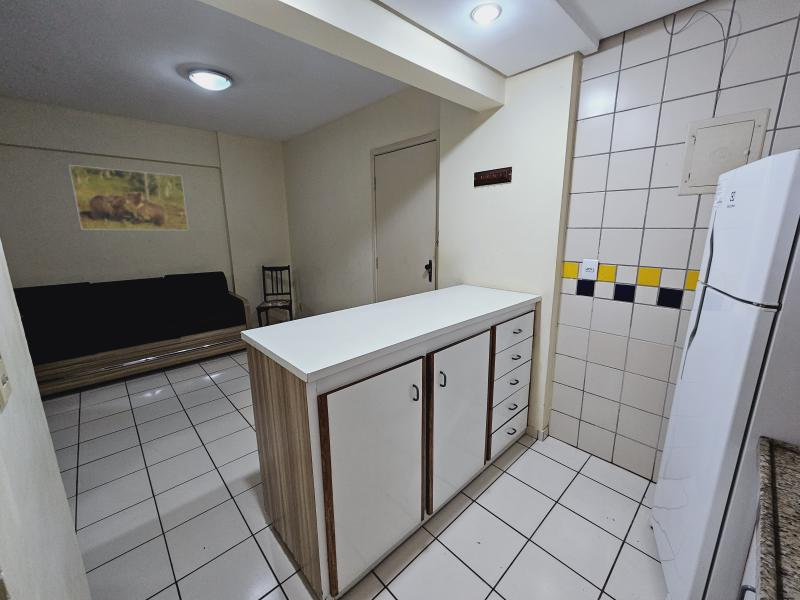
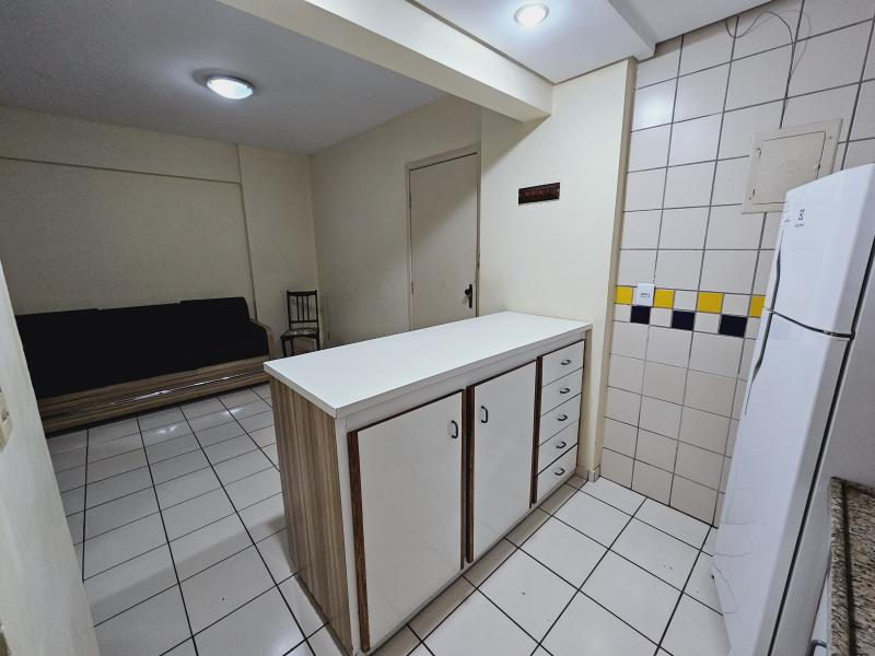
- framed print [68,164,190,231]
